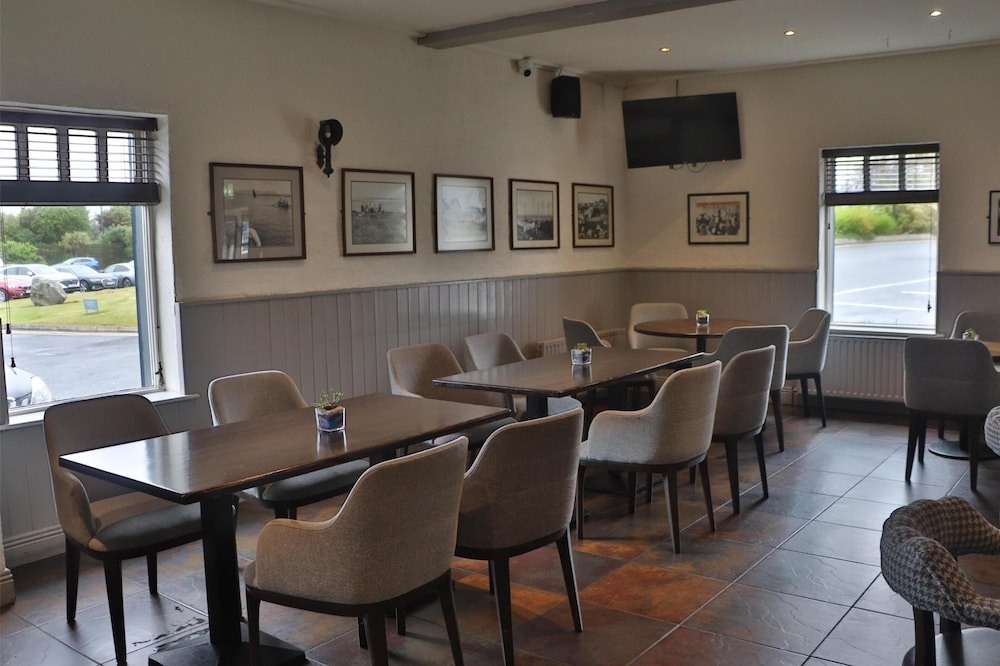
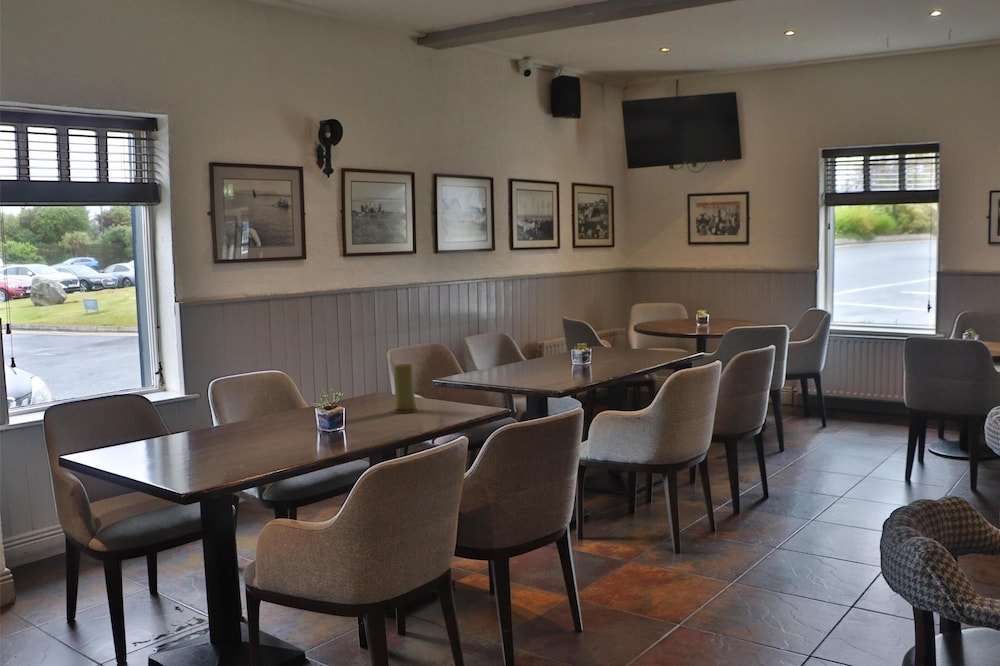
+ candle [391,363,420,413]
